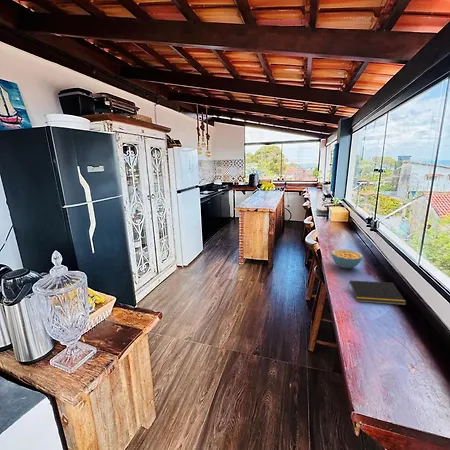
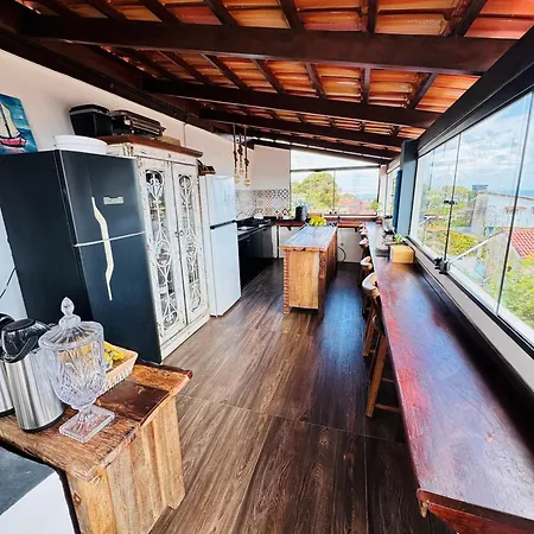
- notepad [347,280,408,306]
- cereal bowl [331,248,364,269]
